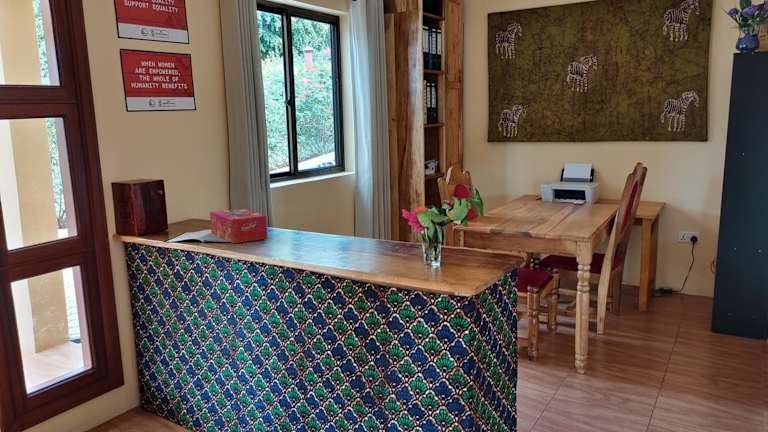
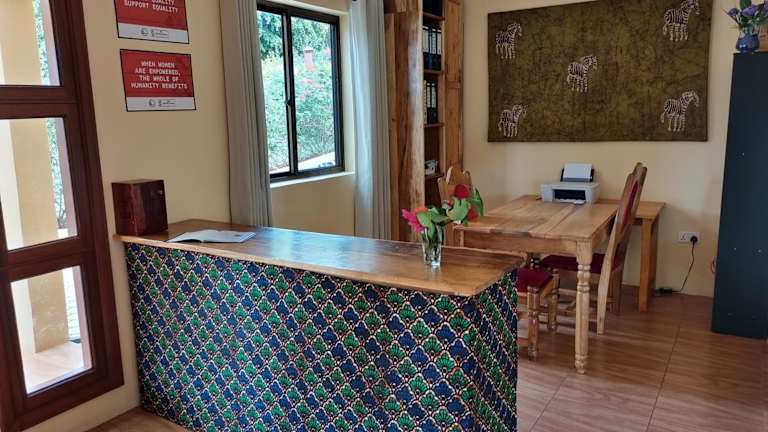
- tissue box [209,208,268,244]
